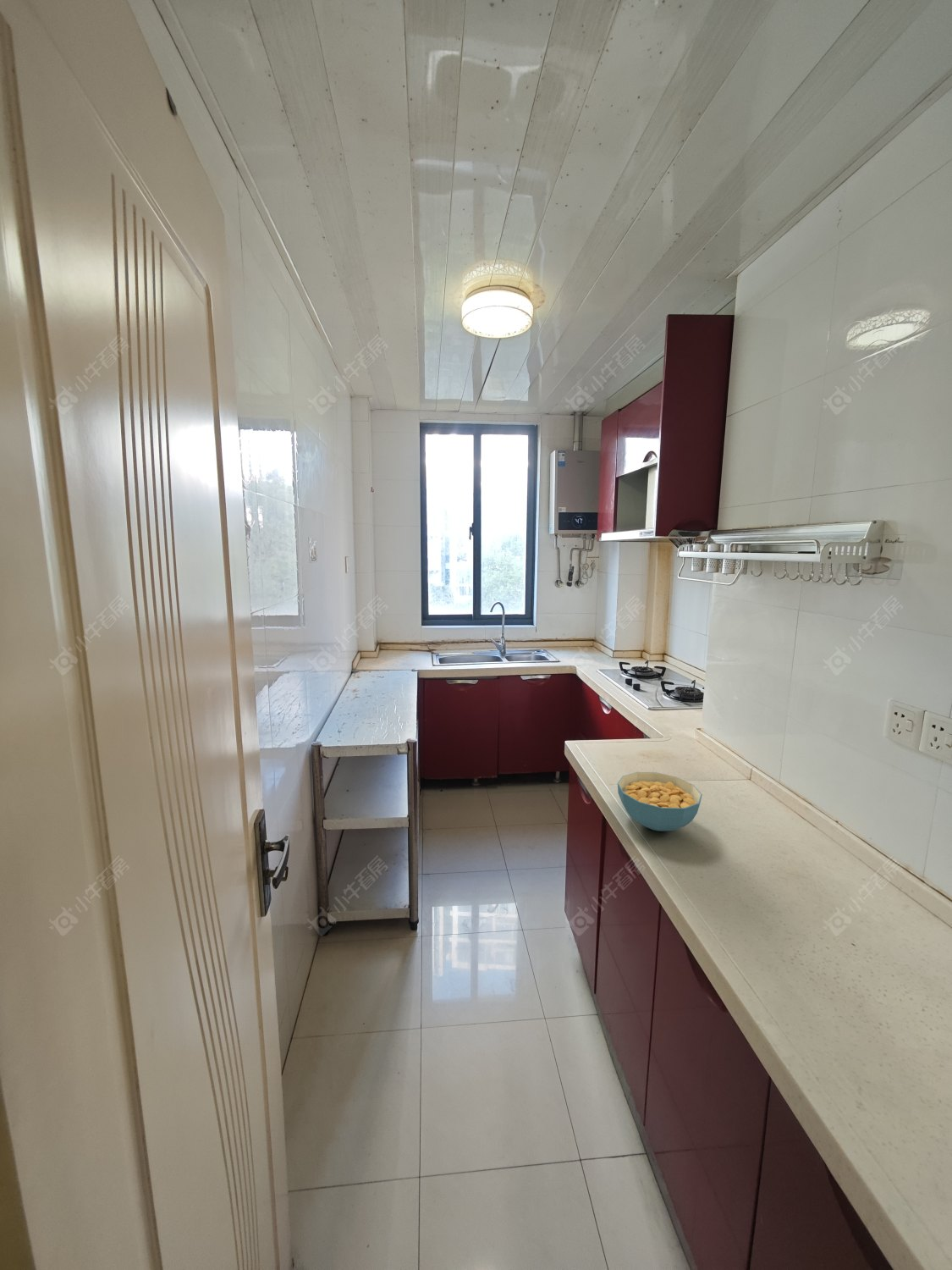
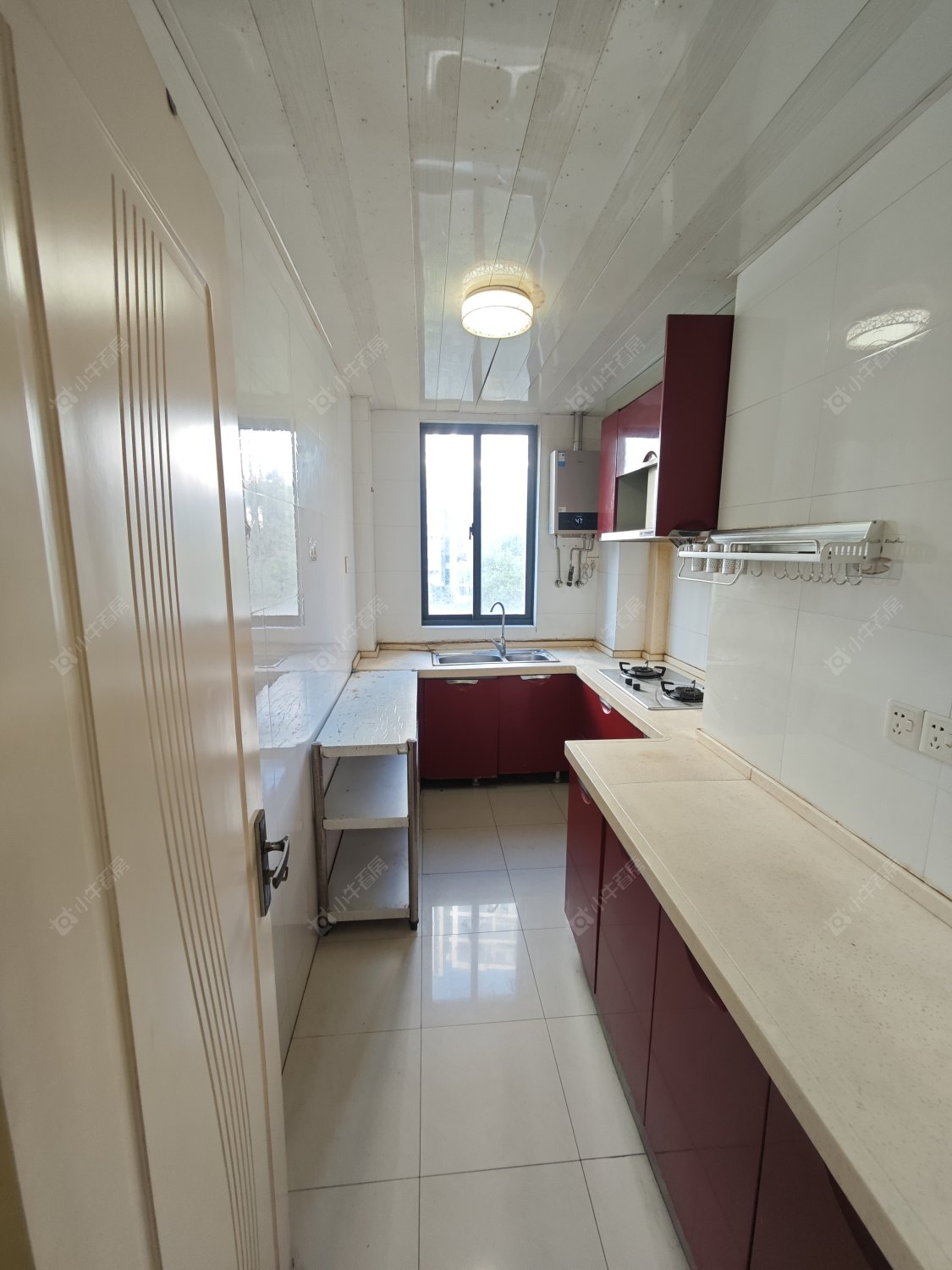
- cereal bowl [617,771,703,832]
